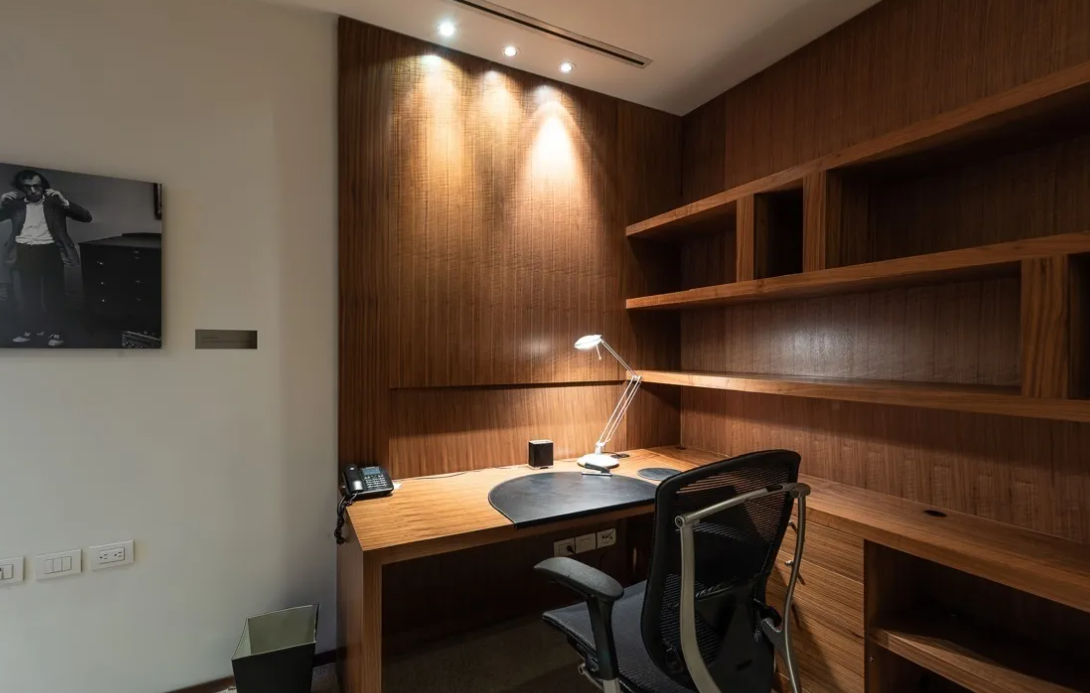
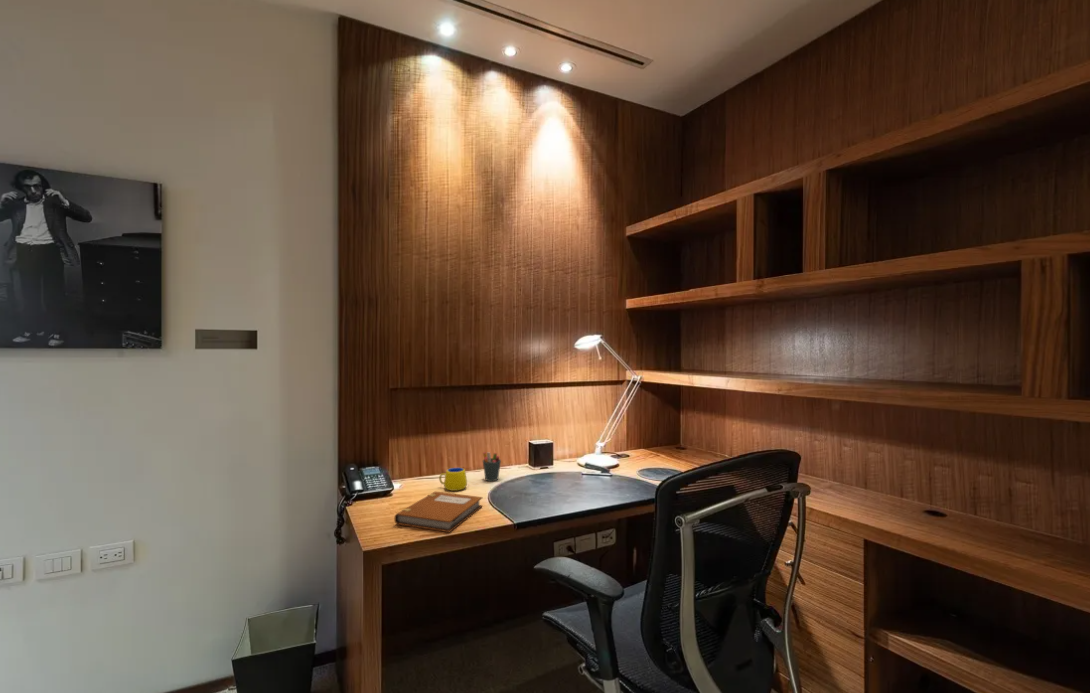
+ pen holder [482,451,502,482]
+ mug [438,467,468,492]
+ notebook [394,491,483,533]
